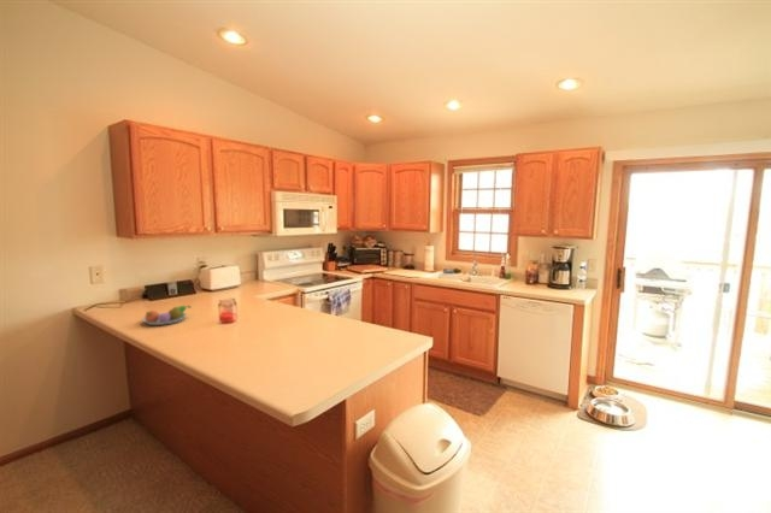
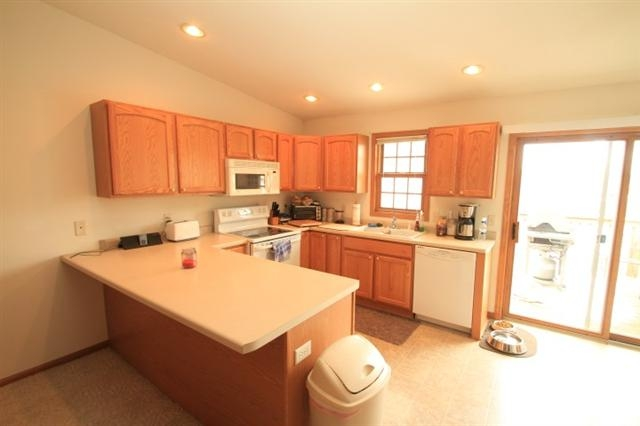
- fruit bowl [140,305,193,326]
